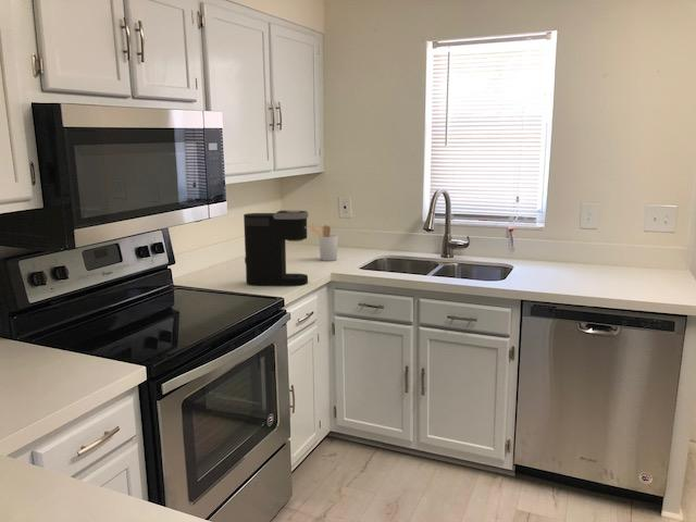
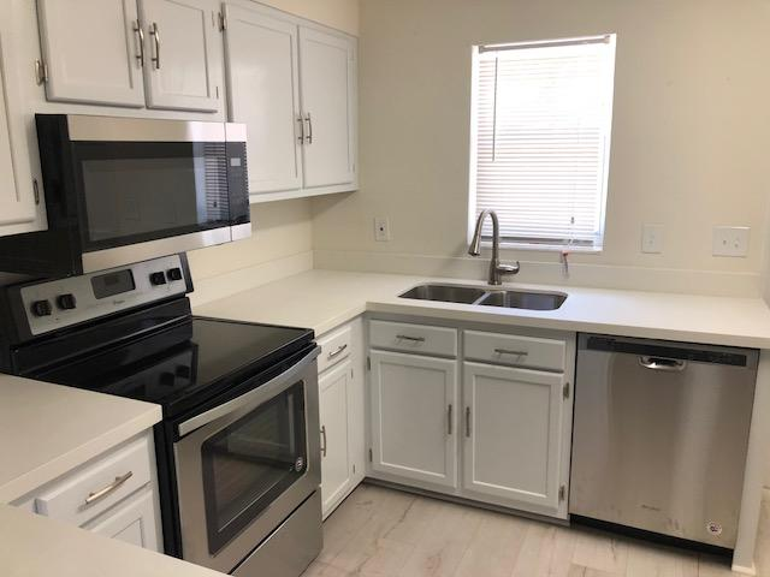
- coffee maker [243,210,310,286]
- utensil holder [308,224,339,262]
